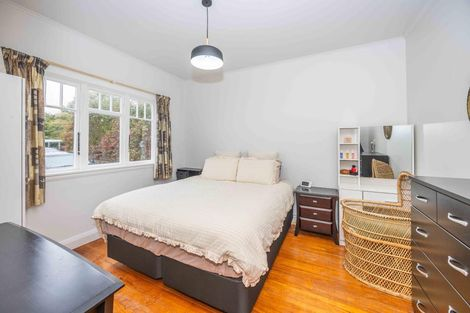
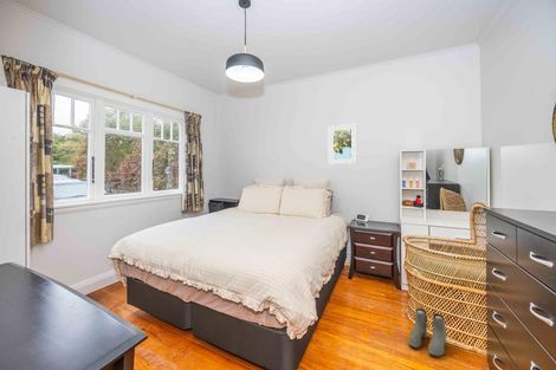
+ boots [407,307,448,358]
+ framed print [328,122,358,165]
